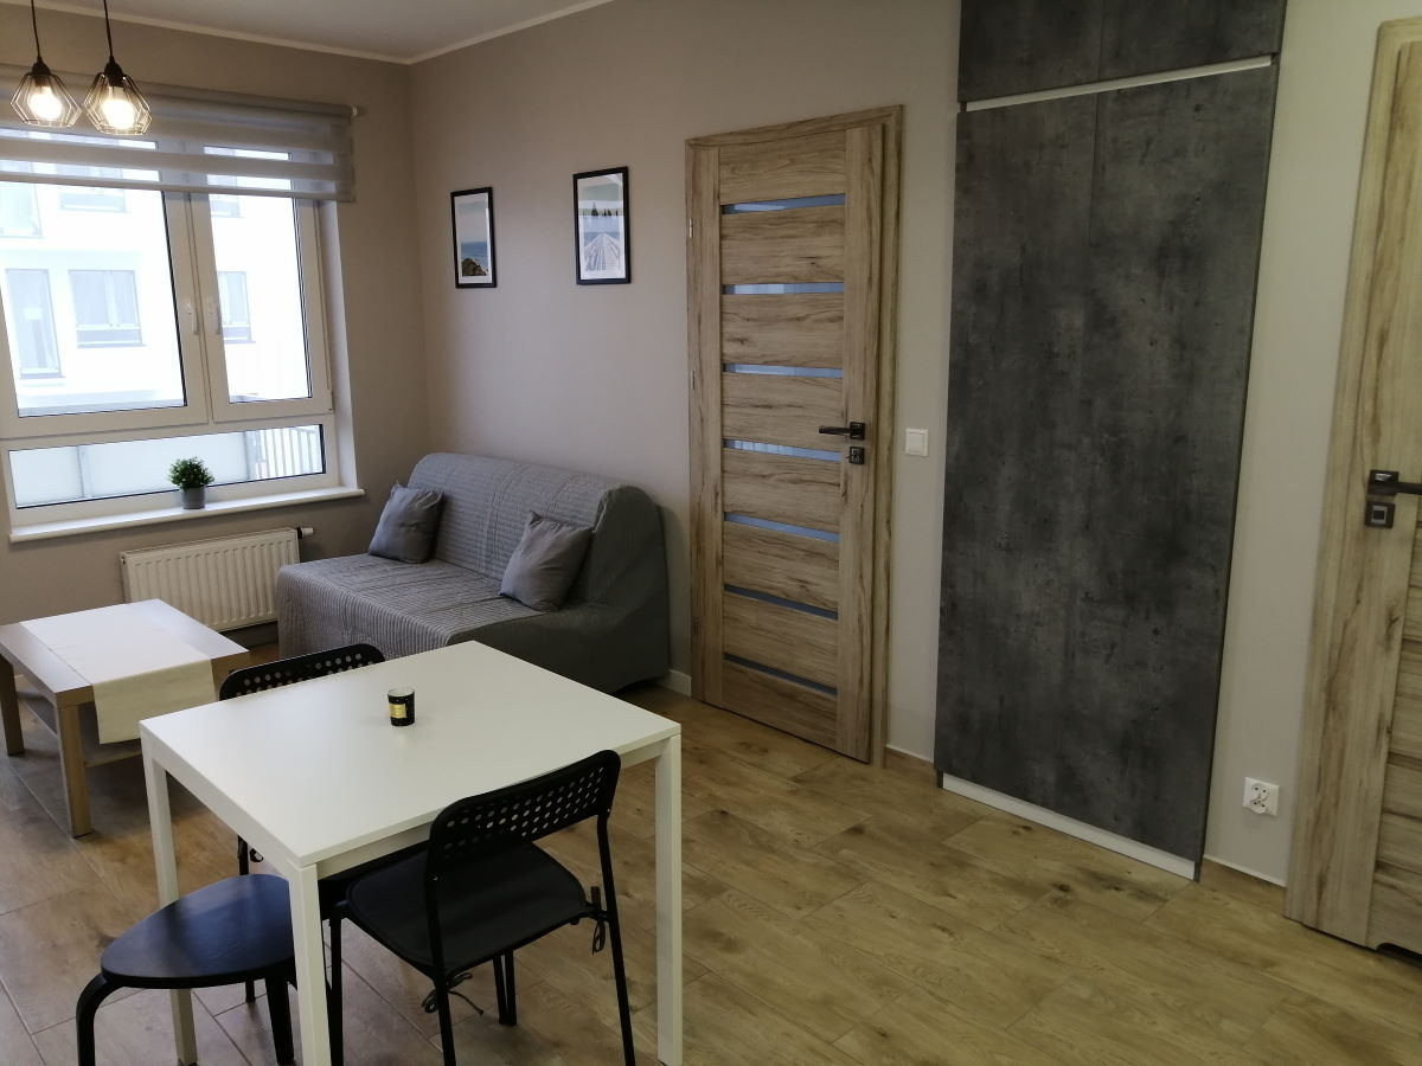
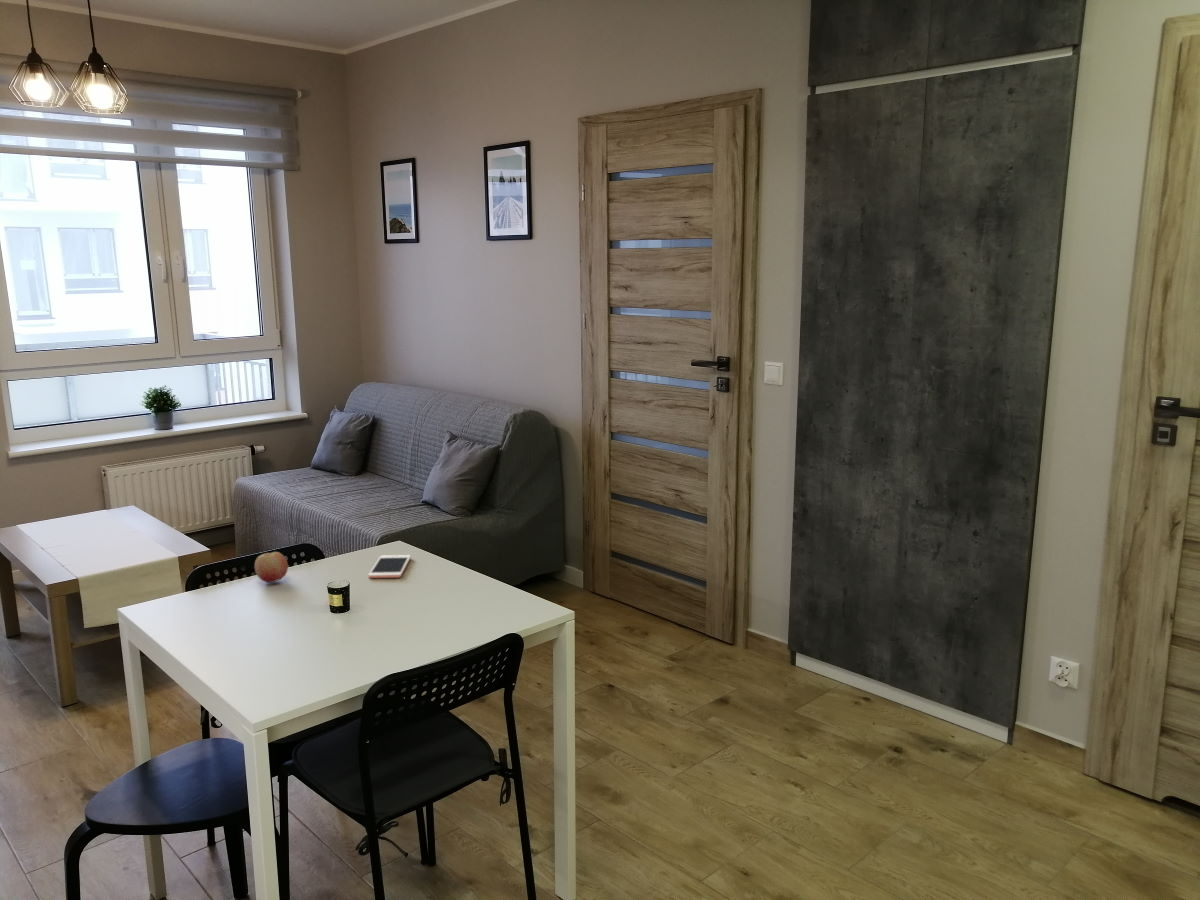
+ cell phone [367,554,412,579]
+ fruit [254,551,289,584]
